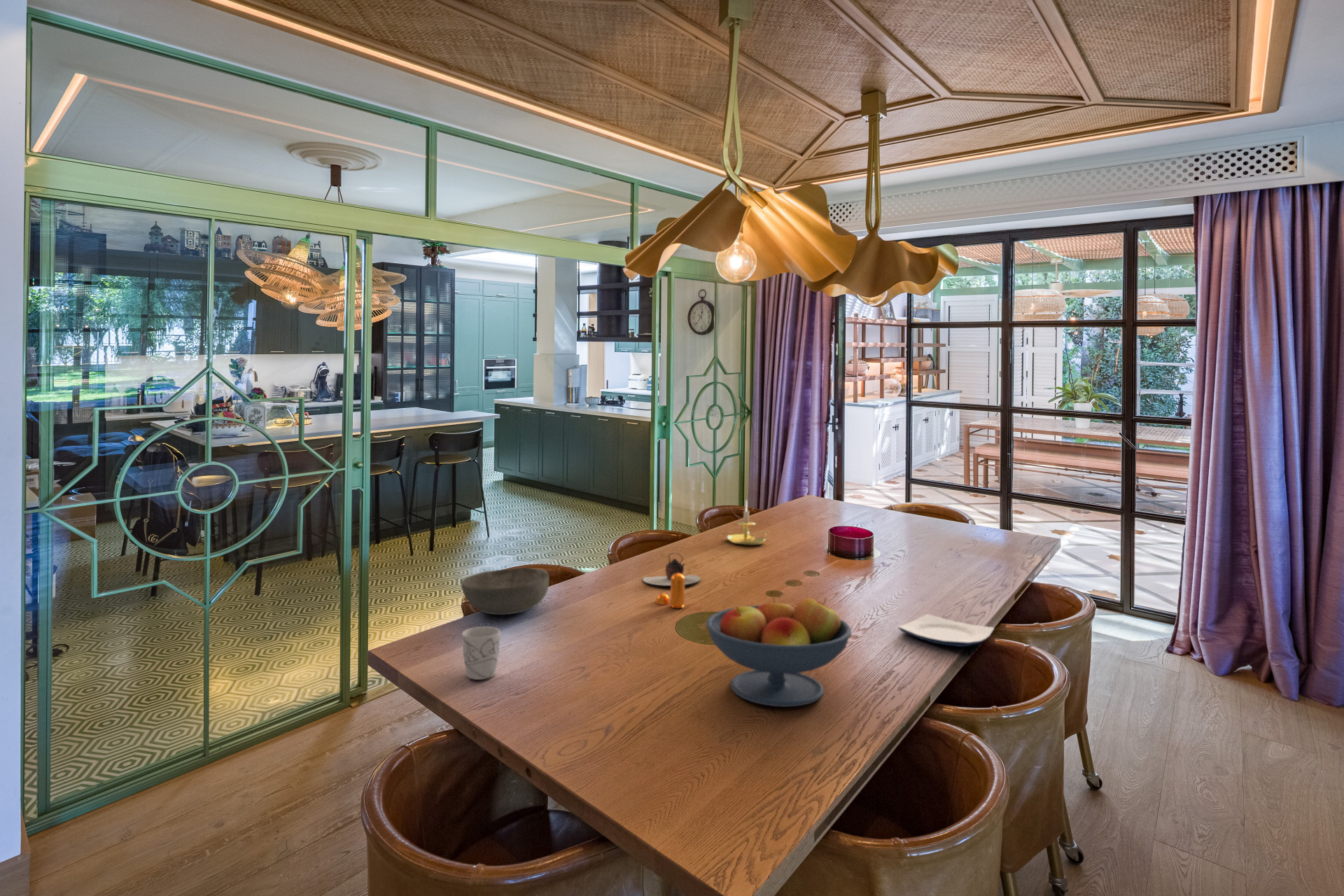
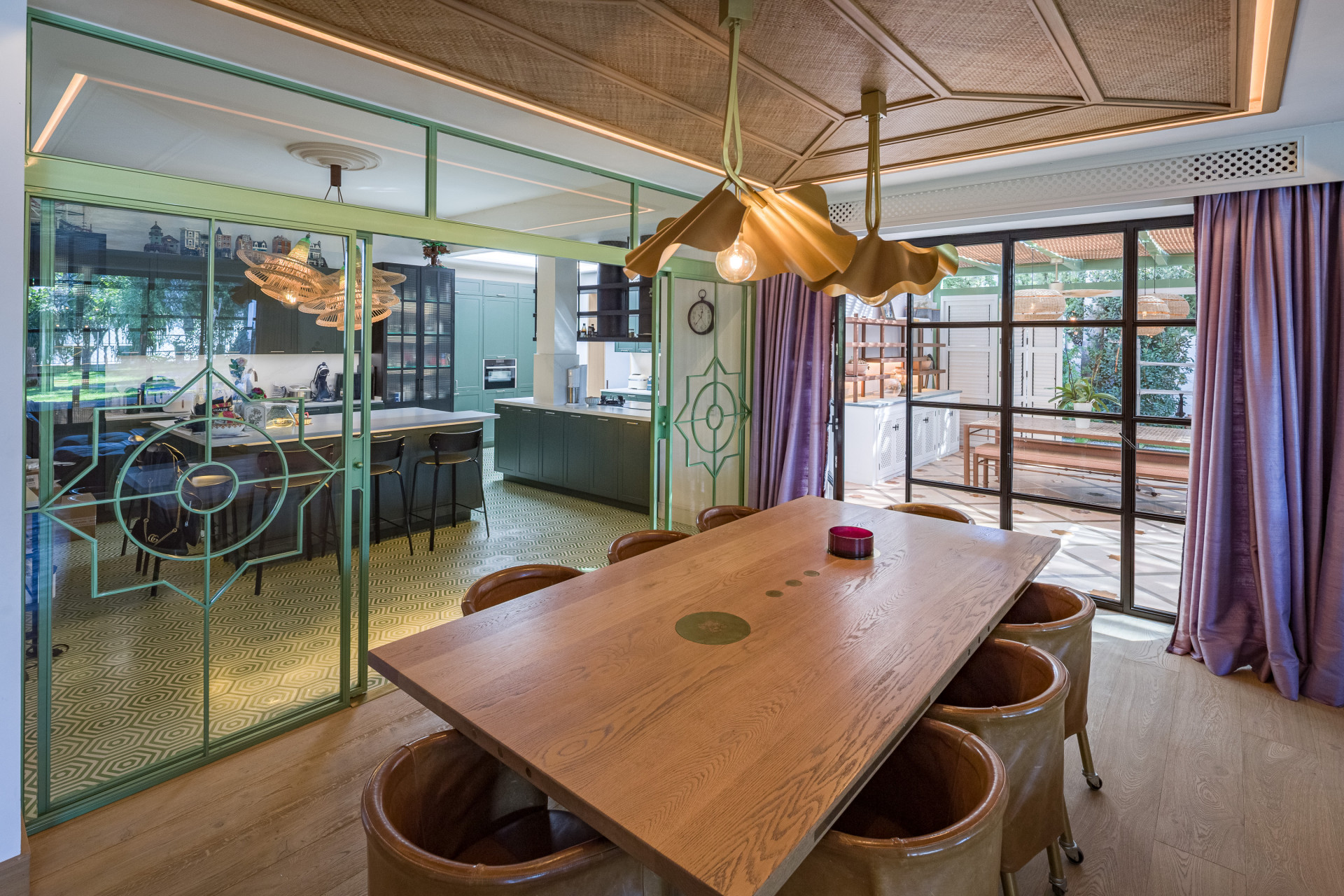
- teapot [642,552,701,586]
- mug [461,626,501,680]
- pepper shaker [655,573,685,609]
- plate [897,613,995,647]
- fruit bowl [706,597,852,708]
- bowl [460,567,549,615]
- candle holder [725,499,770,546]
